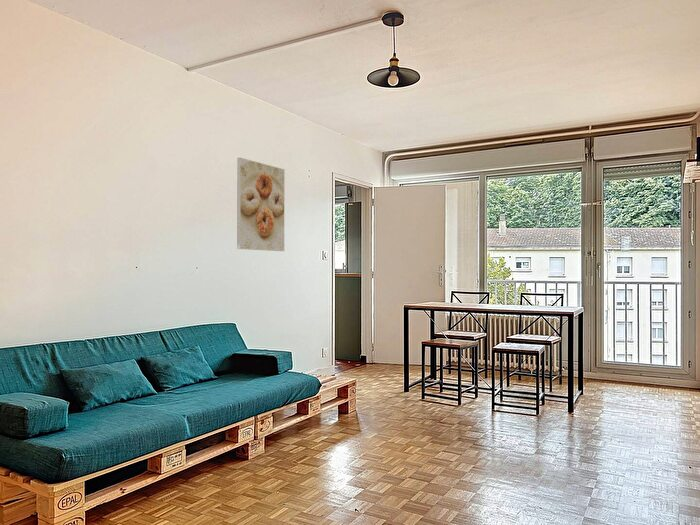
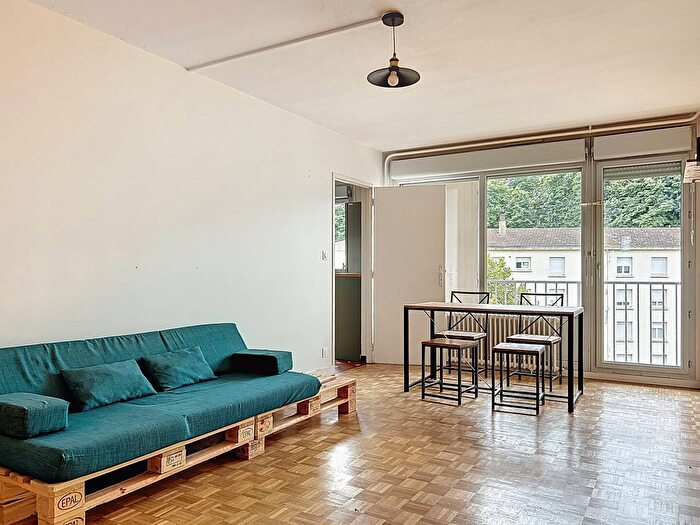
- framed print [236,157,285,252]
